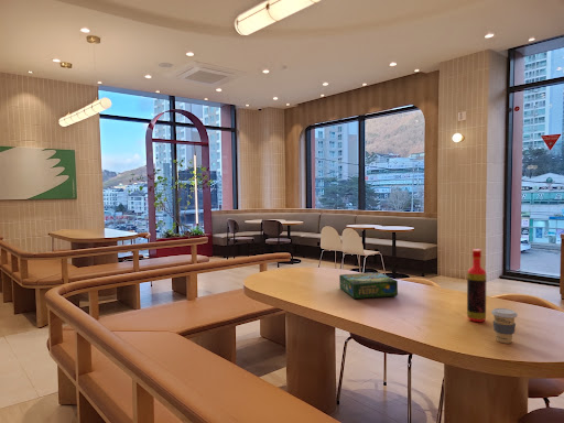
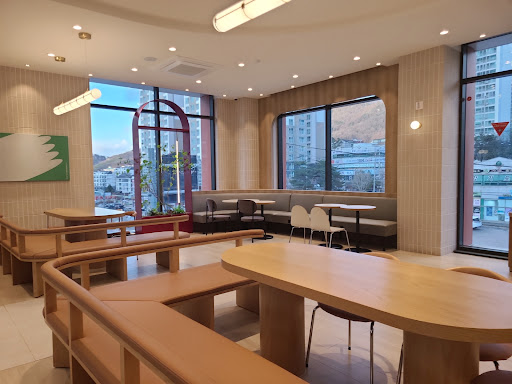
- board game [338,271,399,300]
- coffee cup [490,307,519,345]
- bottle [466,248,487,323]
